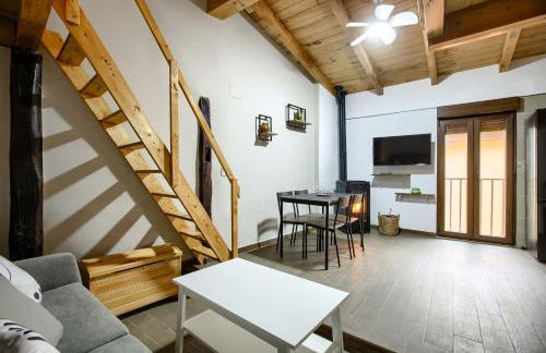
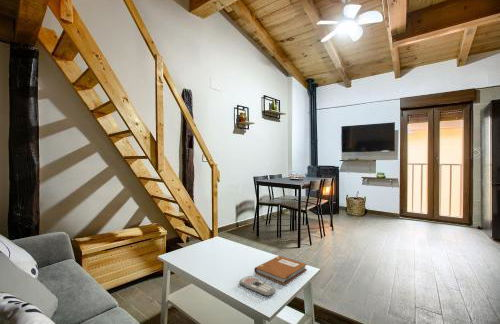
+ remote control [238,275,276,297]
+ notebook [253,255,308,286]
